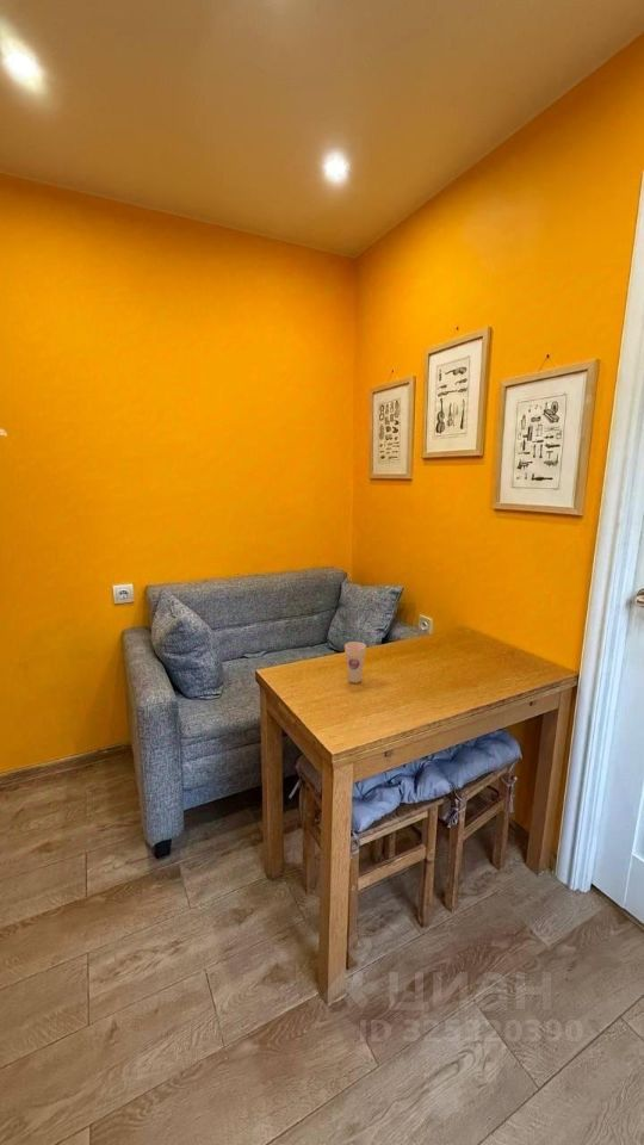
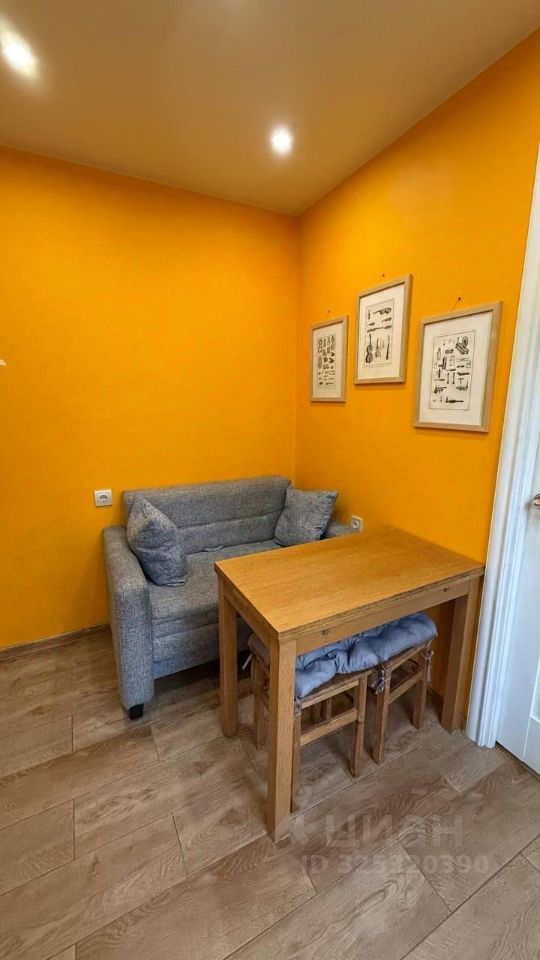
- cup [343,640,367,685]
